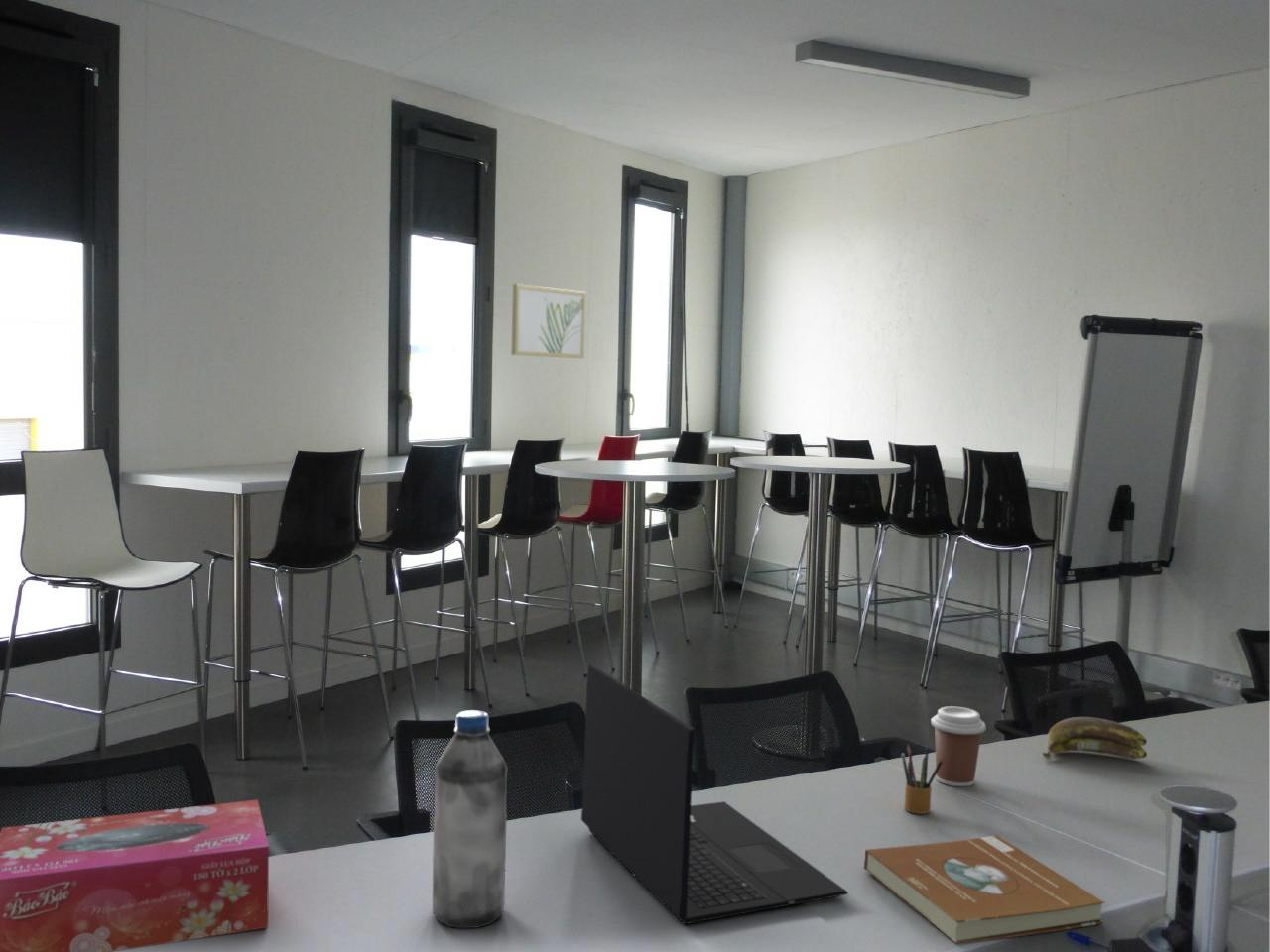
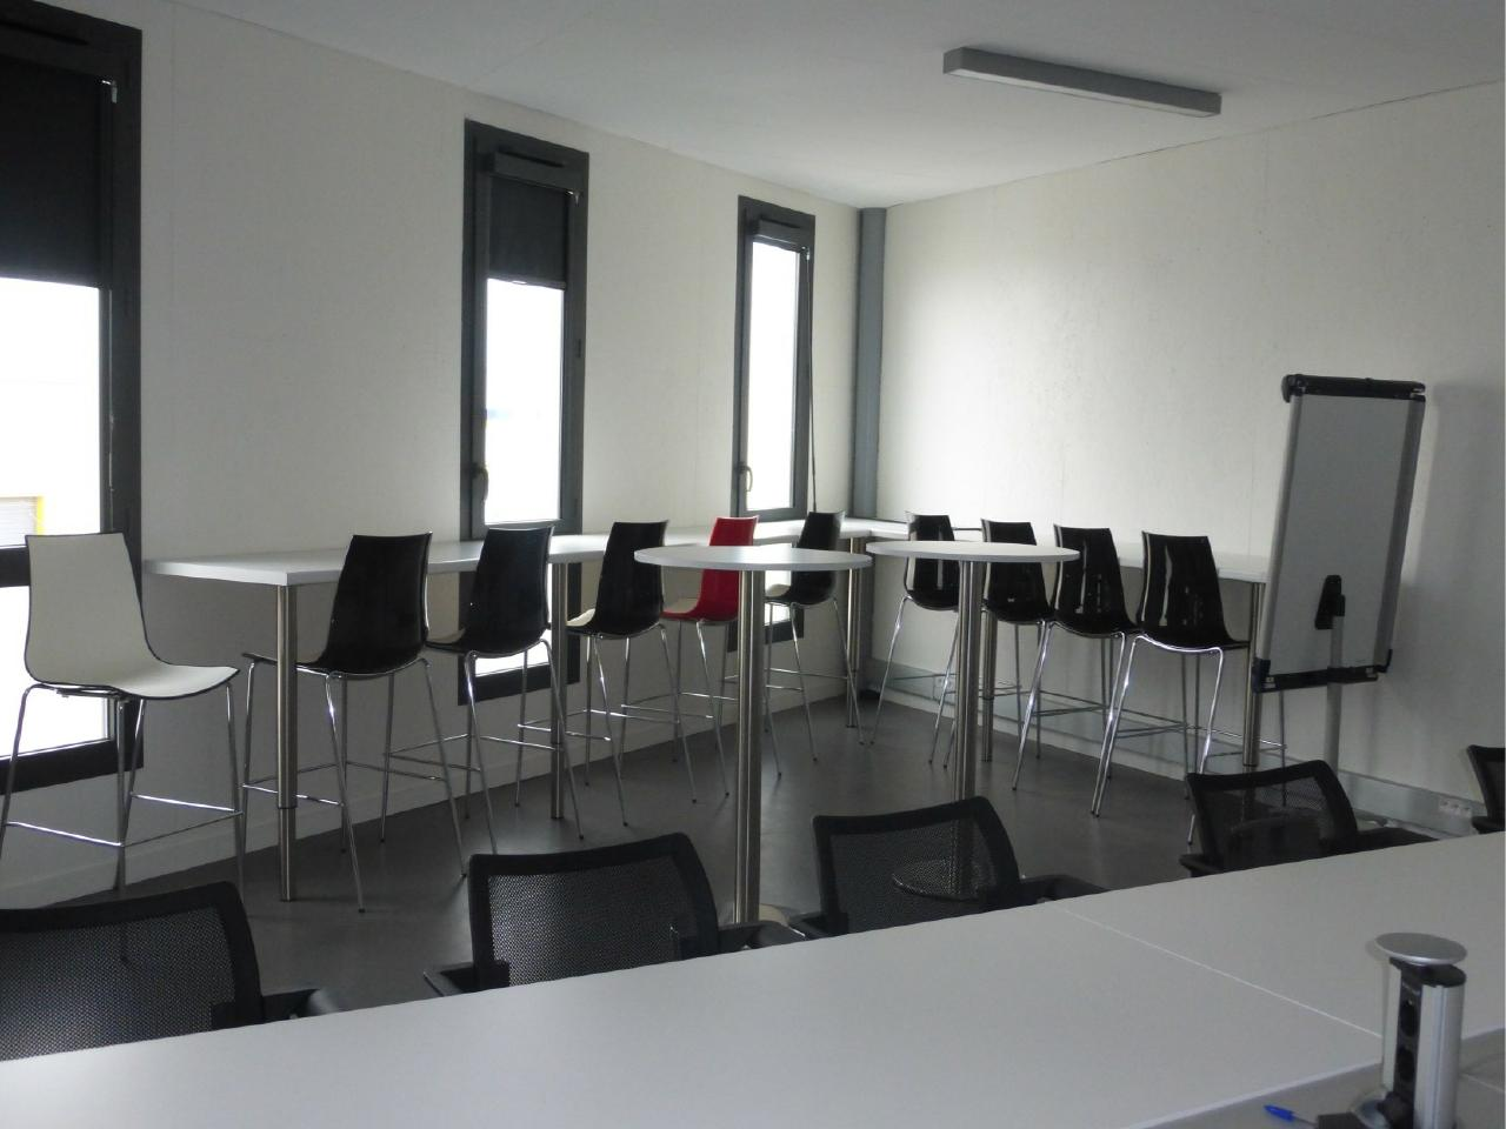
- wall art [510,283,587,359]
- coffee cup [930,705,987,787]
- banana [1042,716,1148,761]
- tissue box [0,799,270,952]
- pencil box [900,742,944,815]
- water bottle [432,709,509,930]
- laptop [580,662,849,925]
- book [863,835,1105,945]
